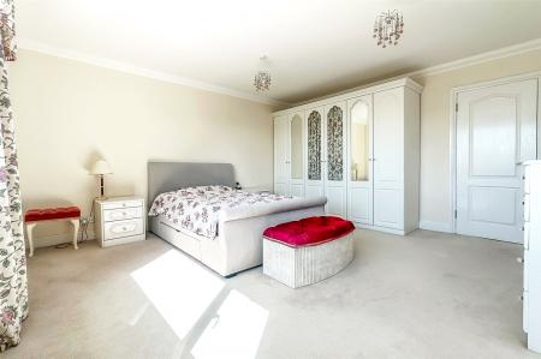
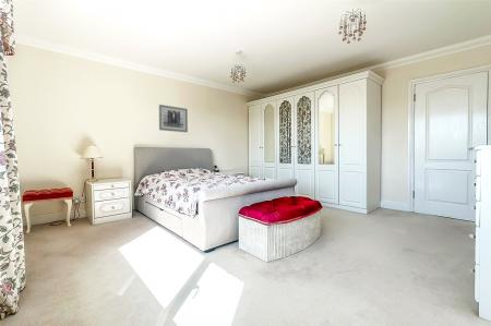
+ wall art [158,104,189,133]
